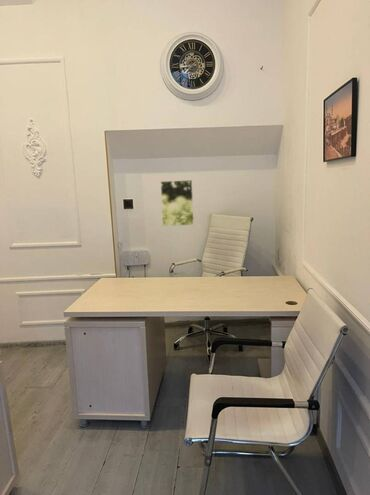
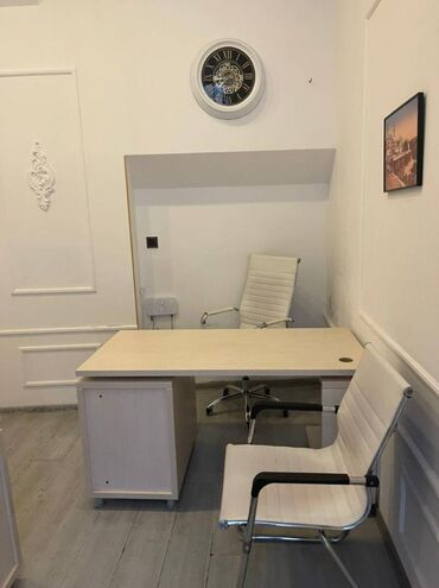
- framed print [160,179,195,227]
